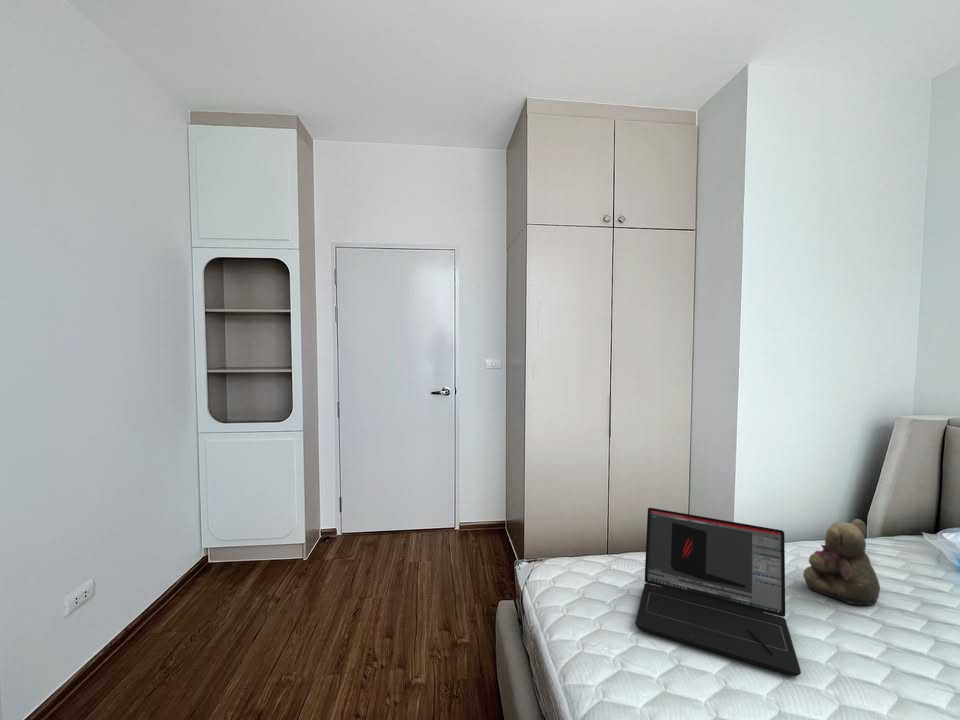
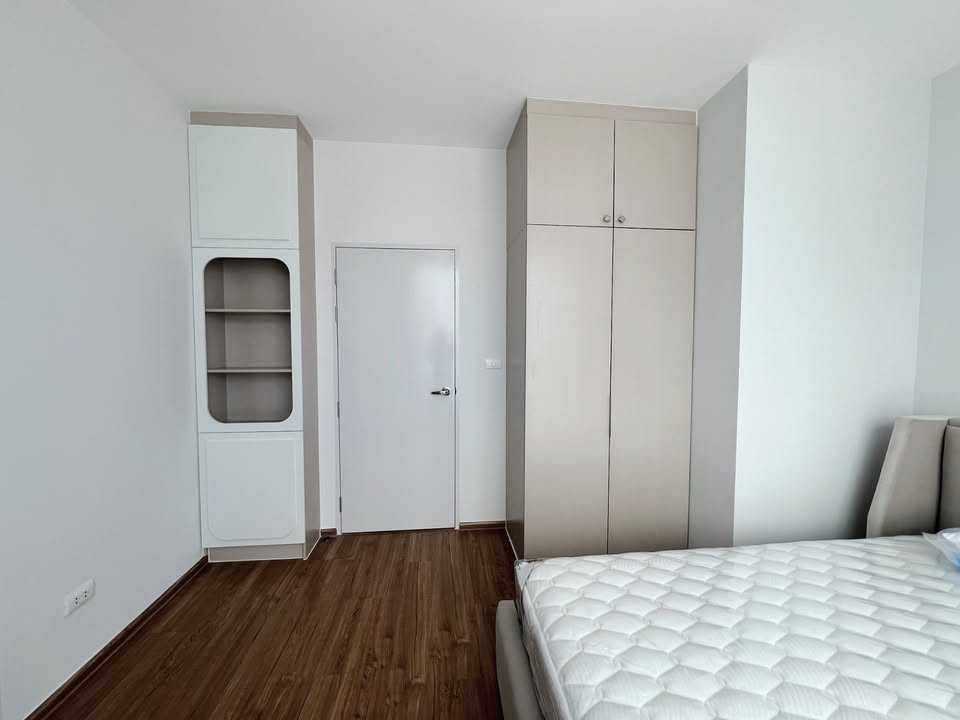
- laptop [634,507,802,677]
- teddy bear [802,518,881,606]
